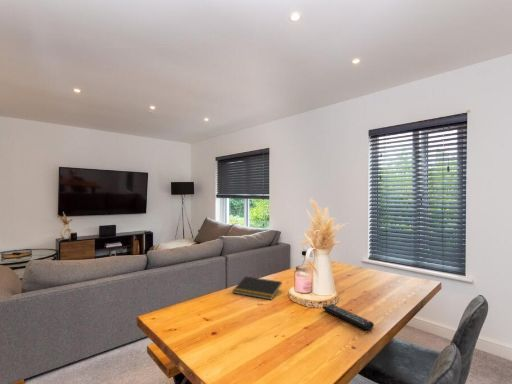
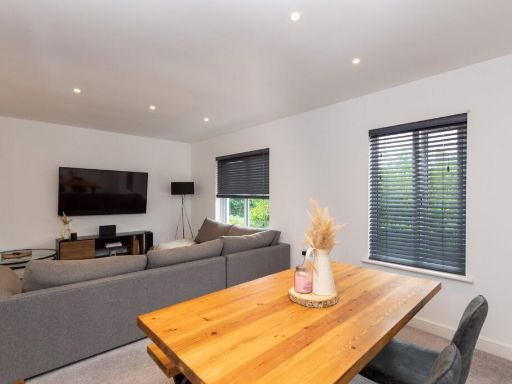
- notepad [231,275,283,301]
- remote control [322,303,375,331]
